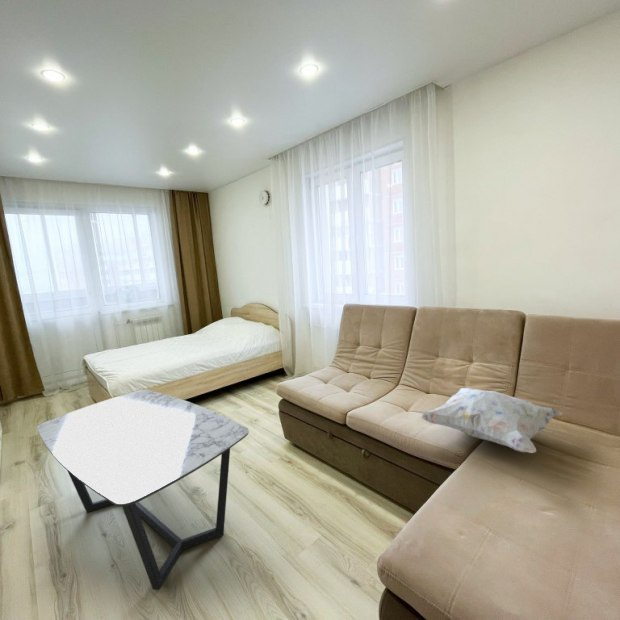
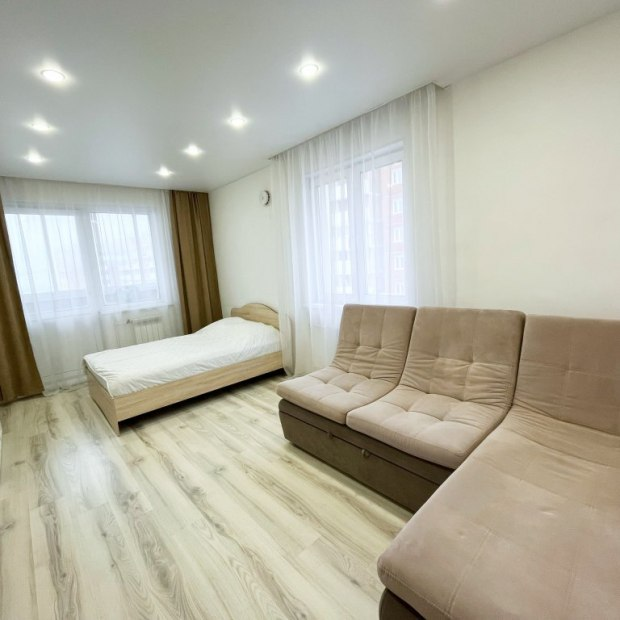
- coffee table [36,389,250,591]
- decorative pillow [419,387,563,454]
